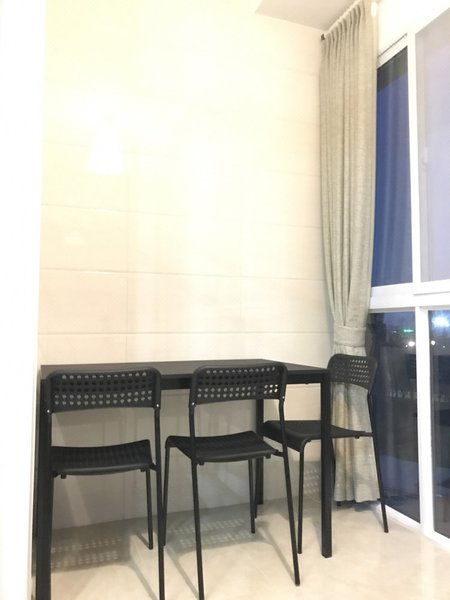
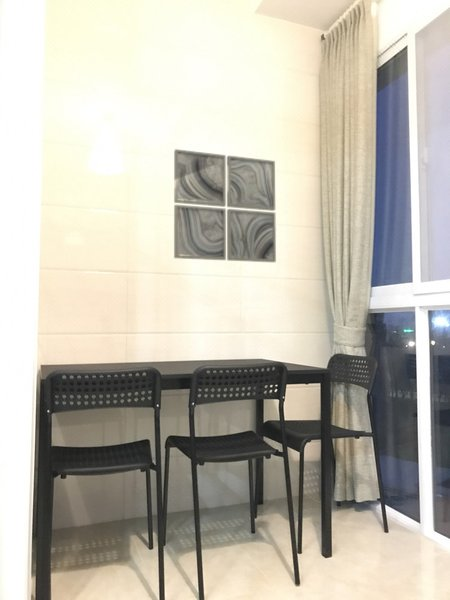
+ wall art [173,148,277,263]
